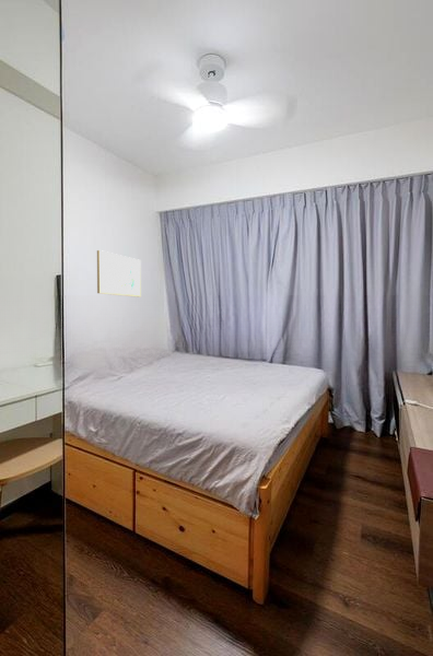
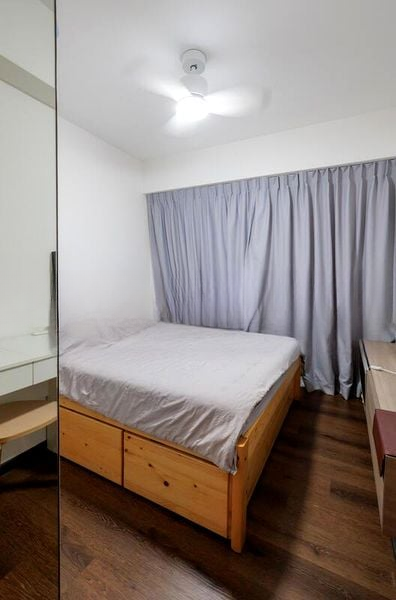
- wall art [96,249,142,298]
